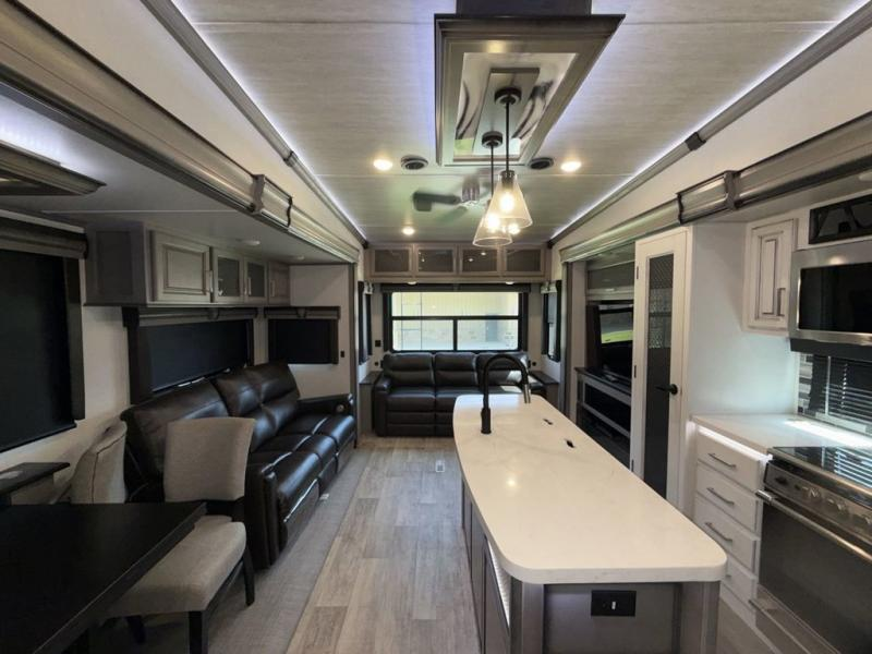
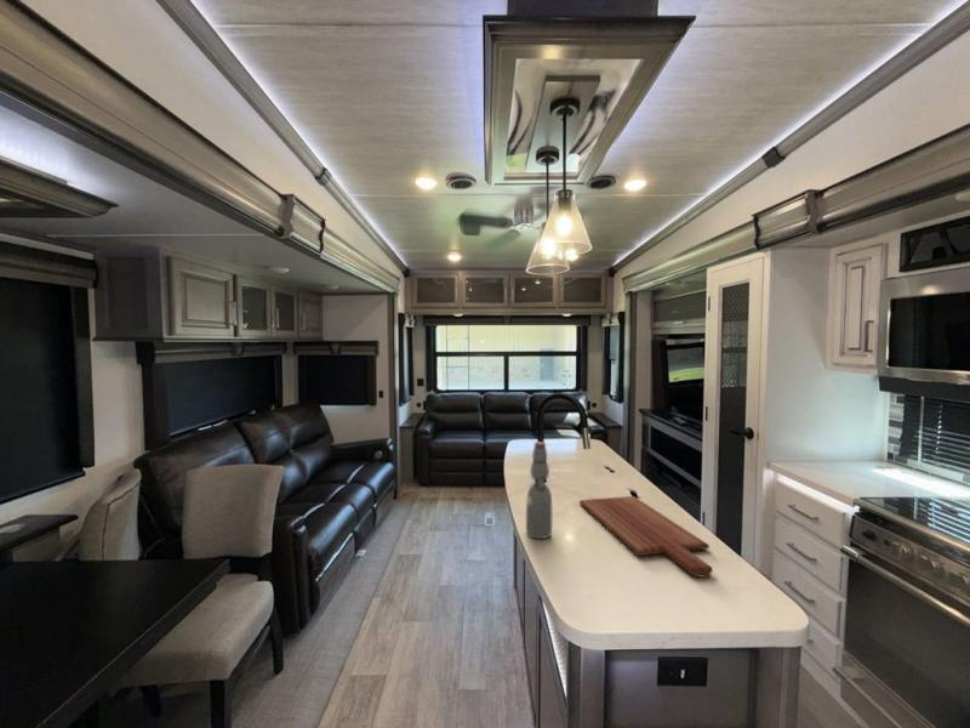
+ bottle [525,440,553,540]
+ cutting board [578,495,714,579]
